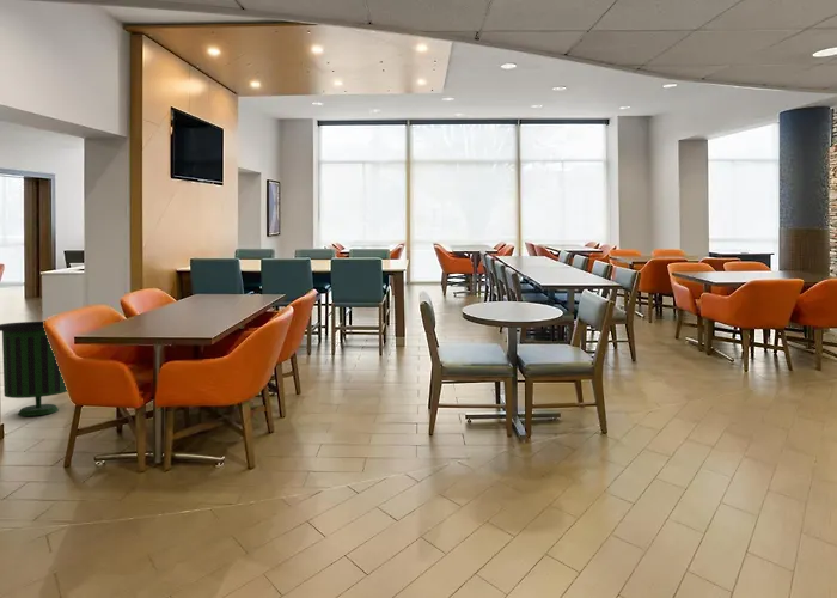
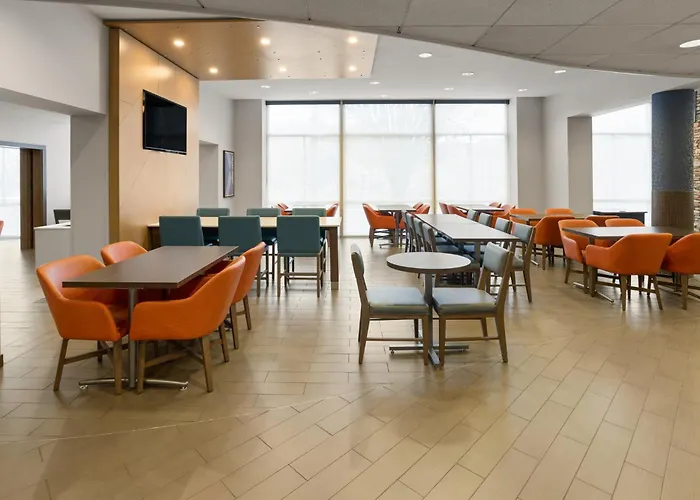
- trash can [0,321,68,417]
